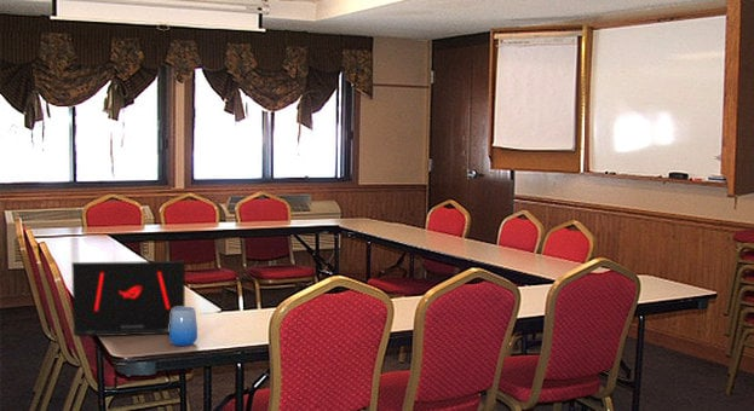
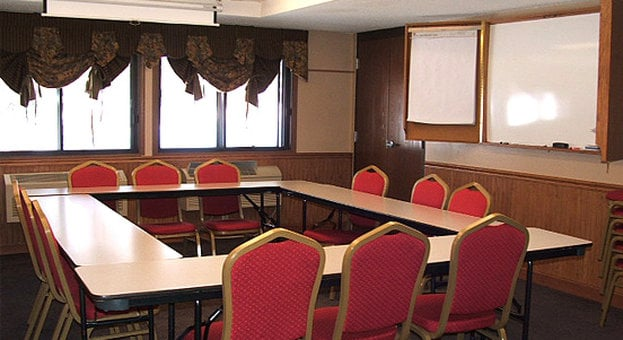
- laptop [70,260,186,338]
- cup [168,306,198,347]
